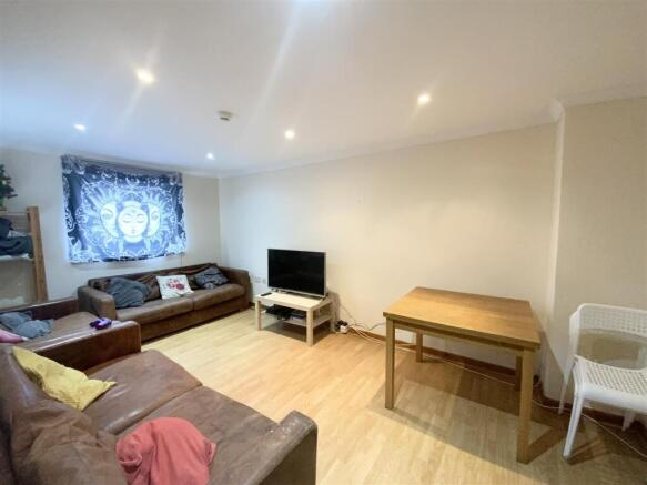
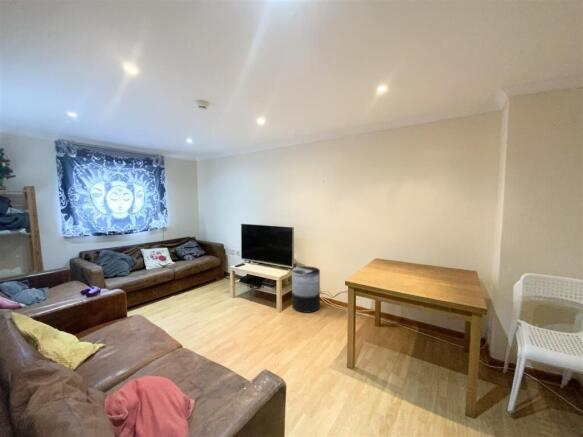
+ trash can [291,265,321,314]
